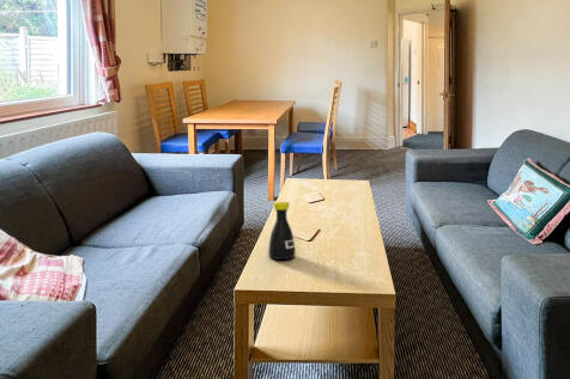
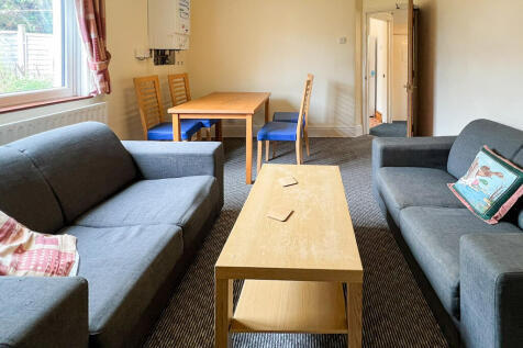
- bottle [267,201,296,261]
